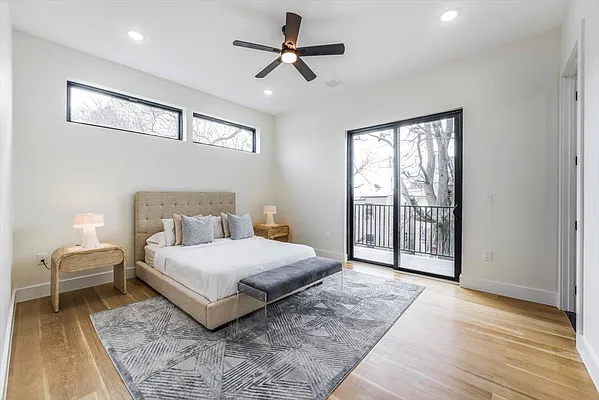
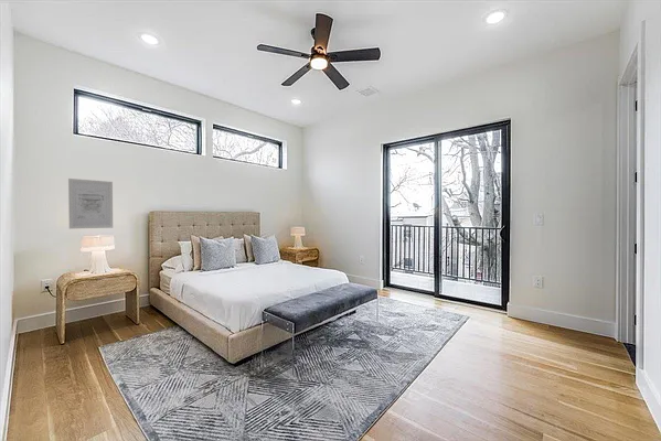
+ wall art [67,178,114,229]
